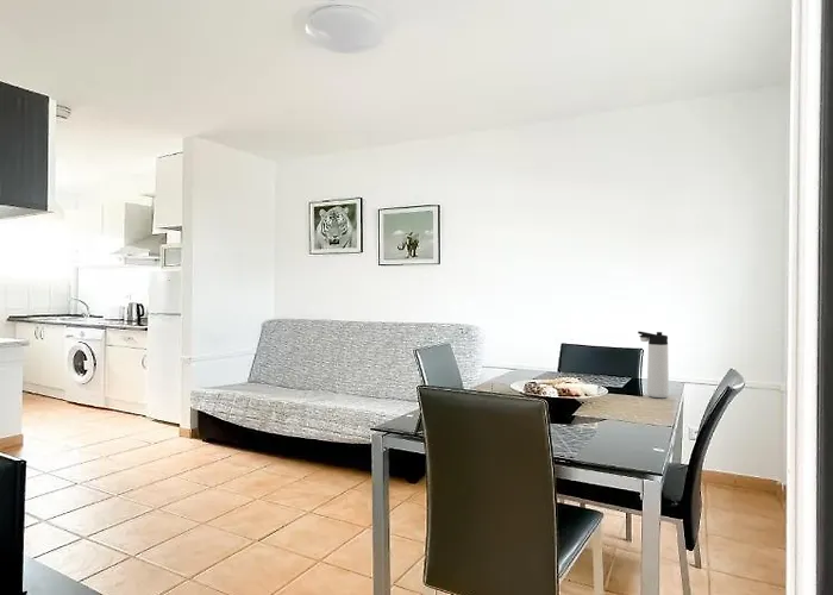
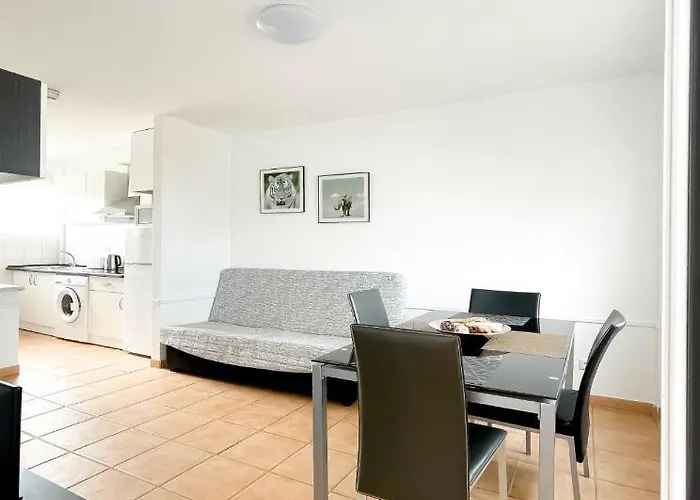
- thermos bottle [637,330,670,399]
